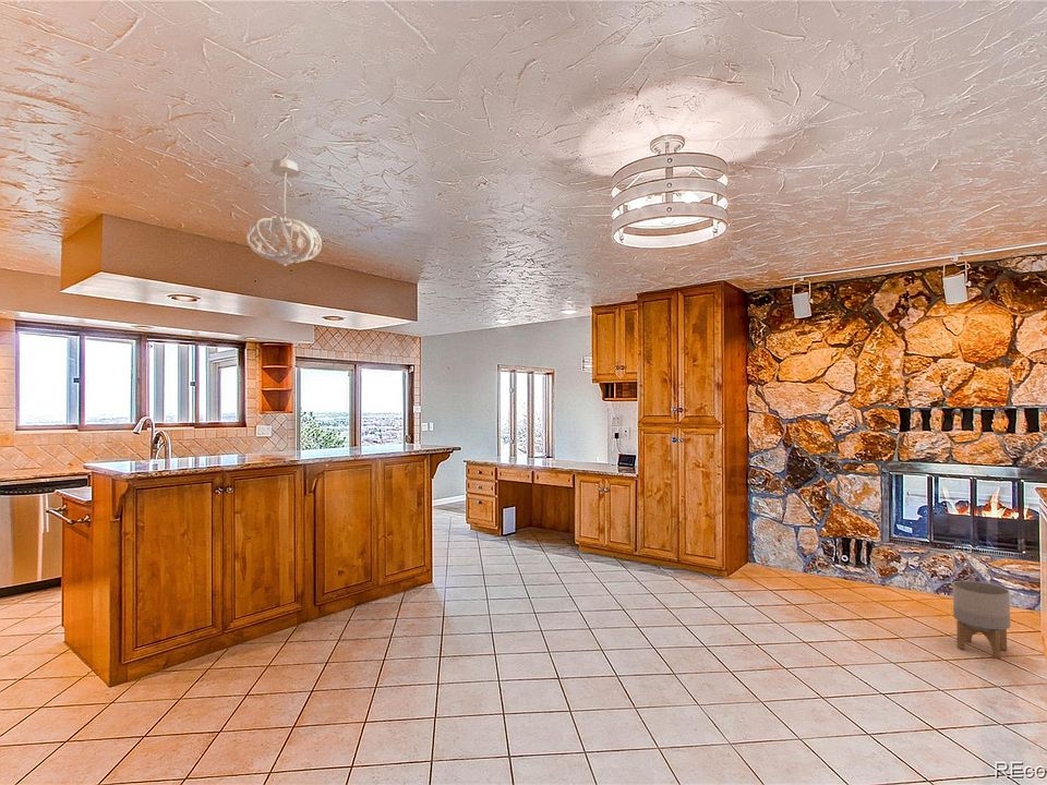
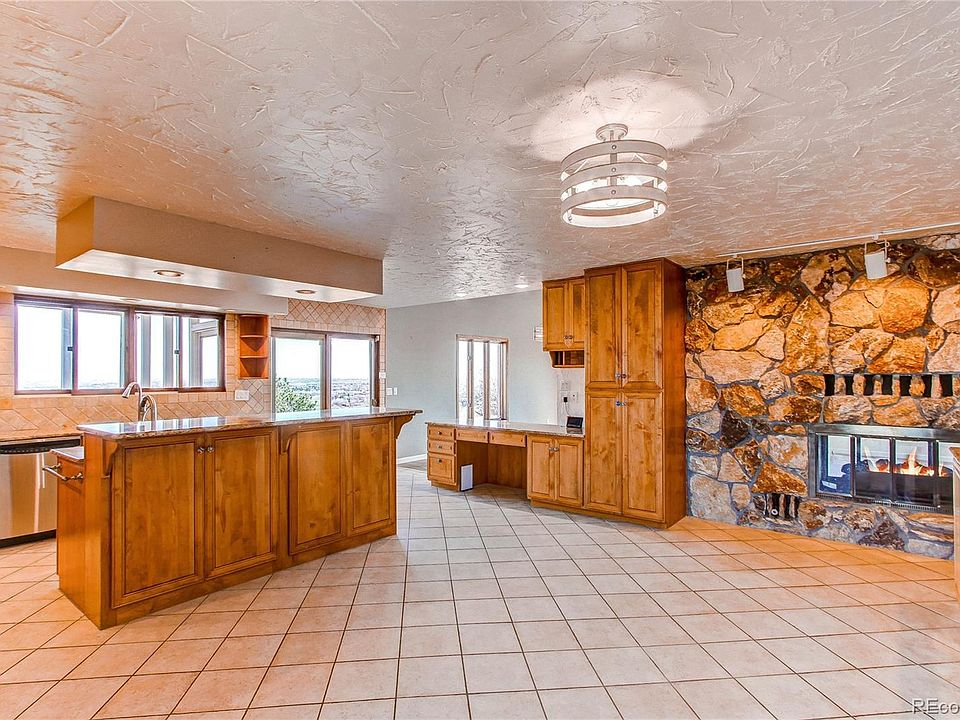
- pendant light [245,158,323,267]
- planter [952,580,1011,660]
